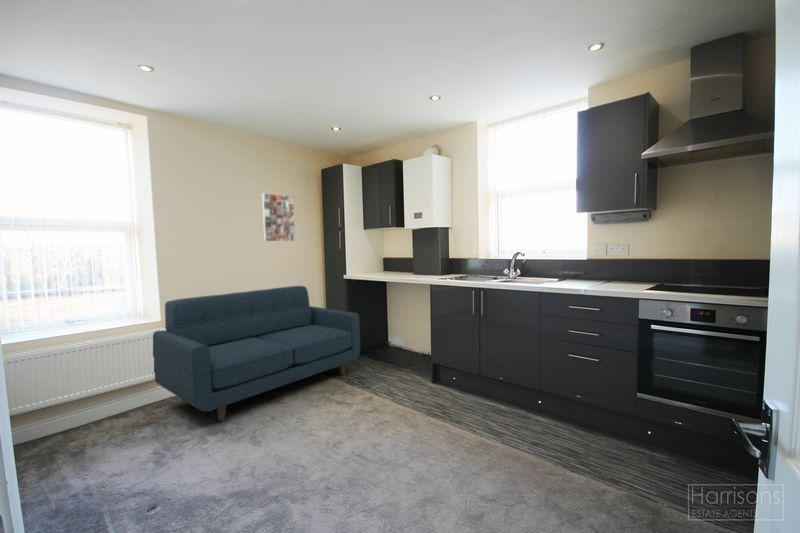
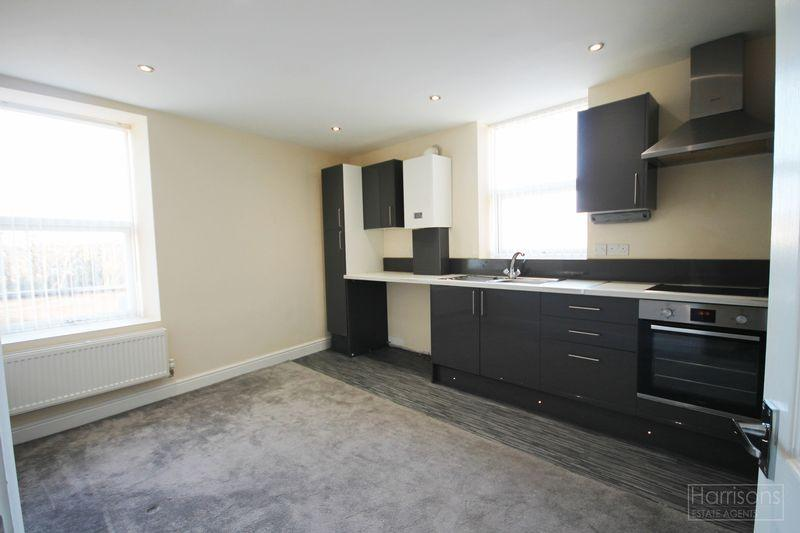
- sofa [152,285,361,422]
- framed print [261,192,296,242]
